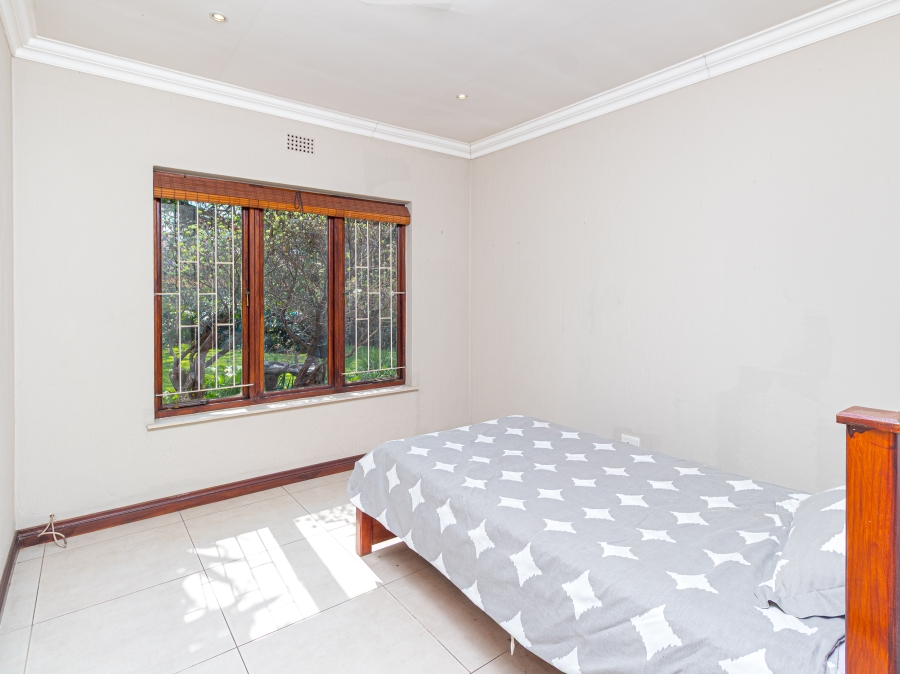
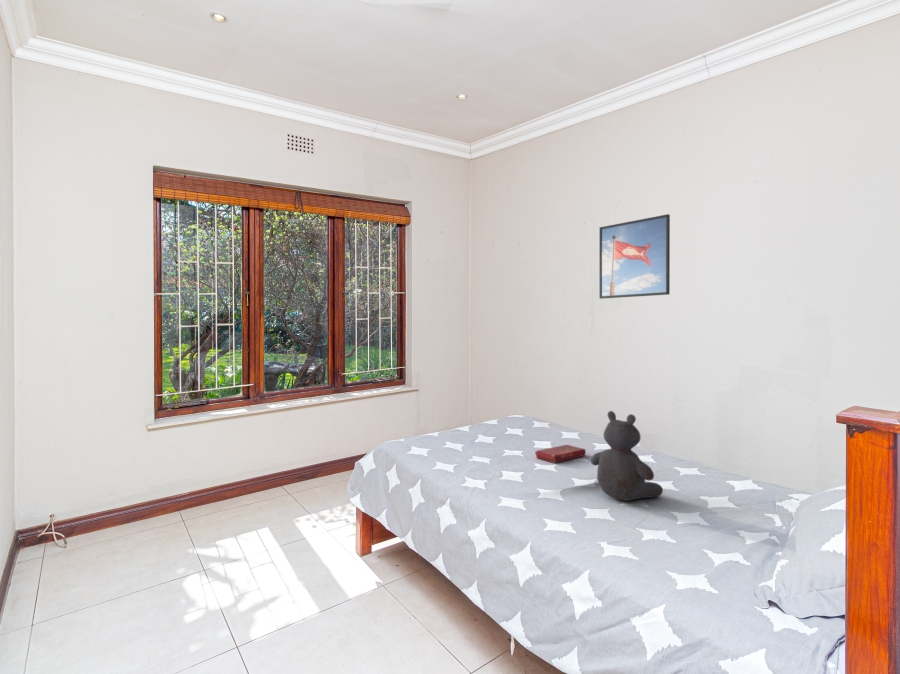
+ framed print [598,213,671,300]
+ teddy bear [590,410,664,502]
+ book [534,444,587,464]
